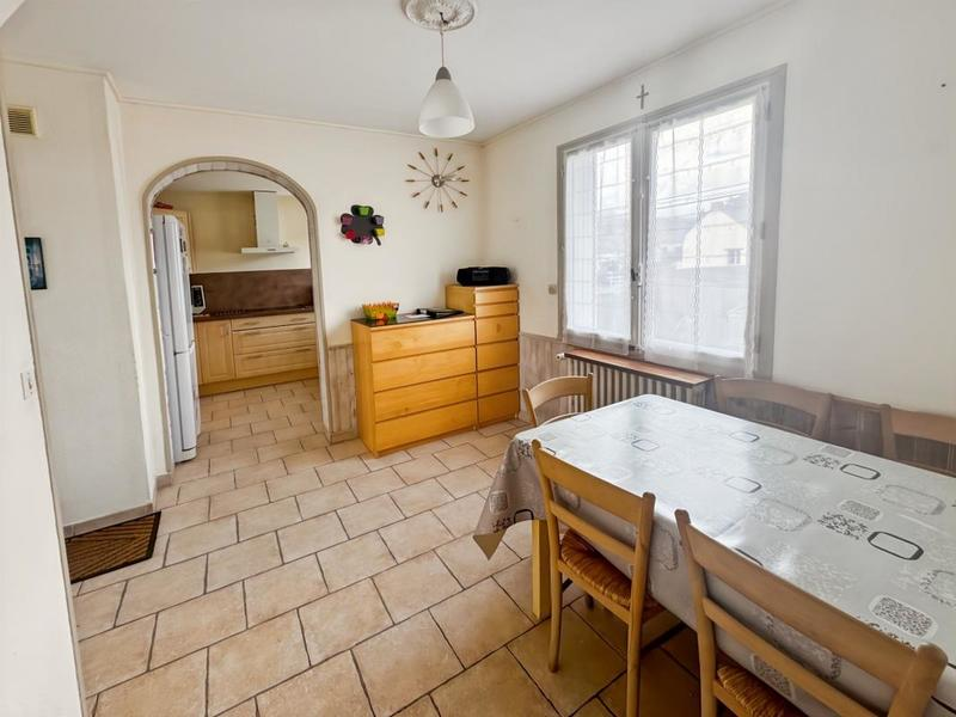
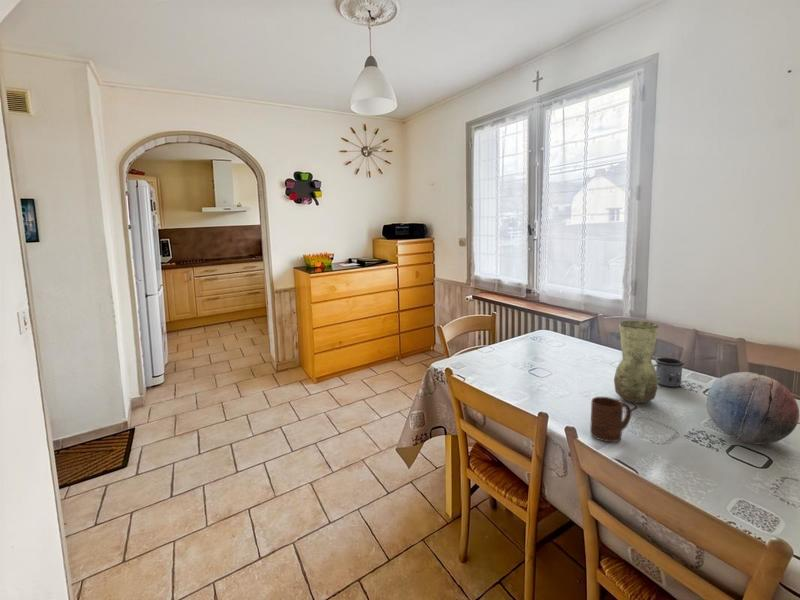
+ mug [653,357,685,388]
+ decorative orb [705,371,800,445]
+ vase [613,320,660,404]
+ cup [589,396,633,443]
